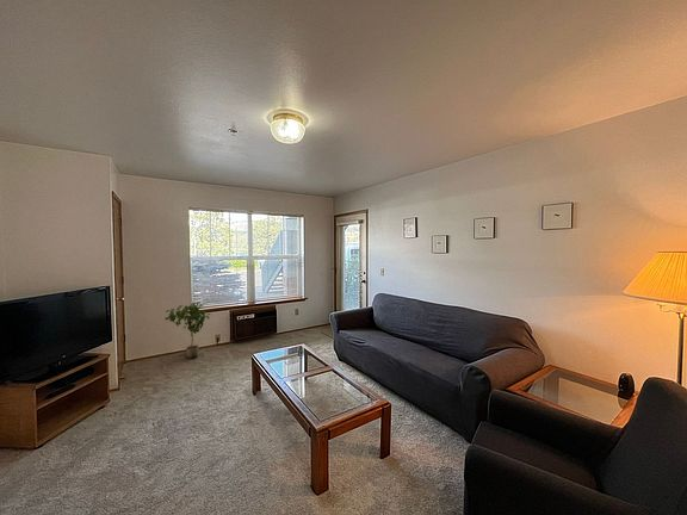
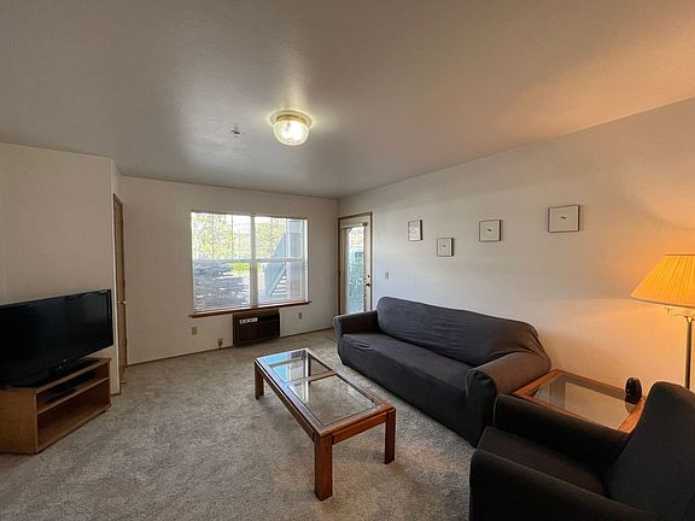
- potted plant [163,300,211,360]
